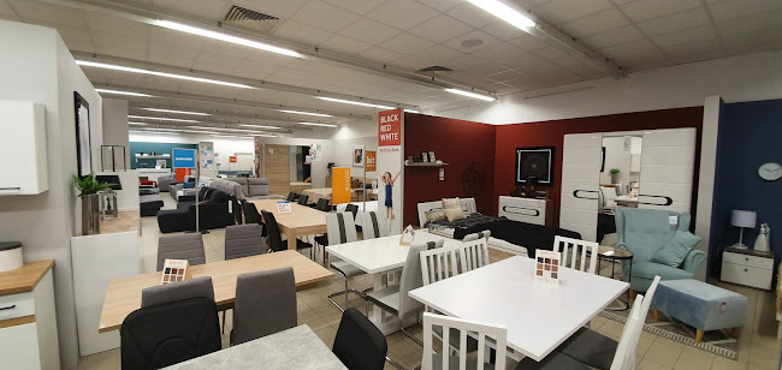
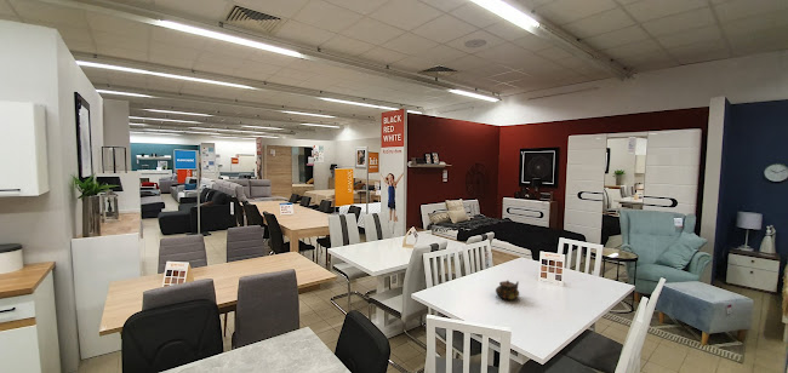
+ teapot [495,279,520,302]
